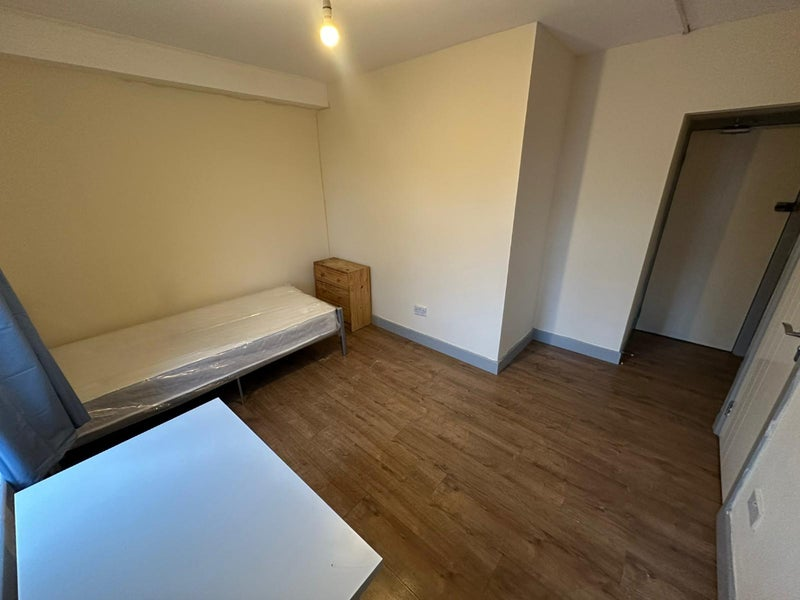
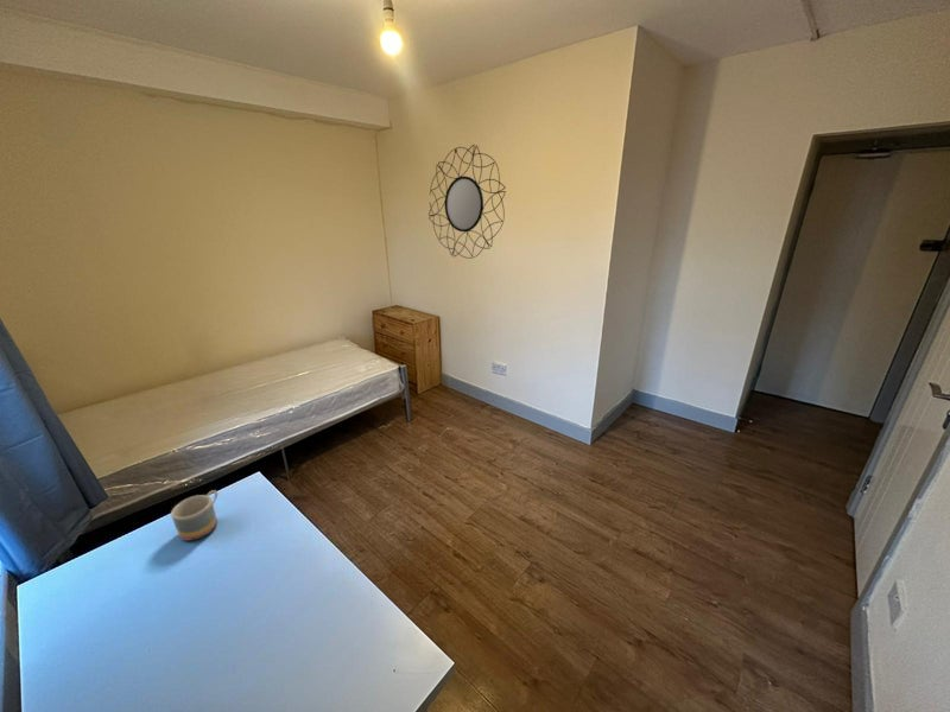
+ home mirror [428,144,507,260]
+ mug [170,489,218,542]
